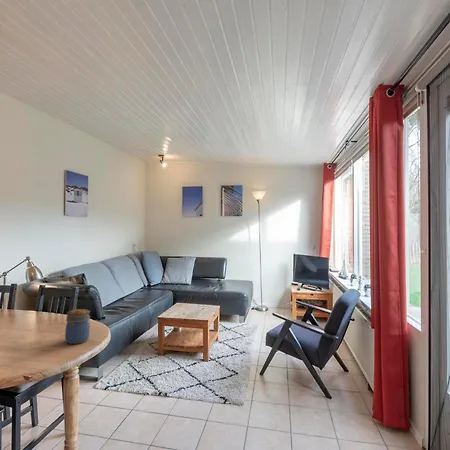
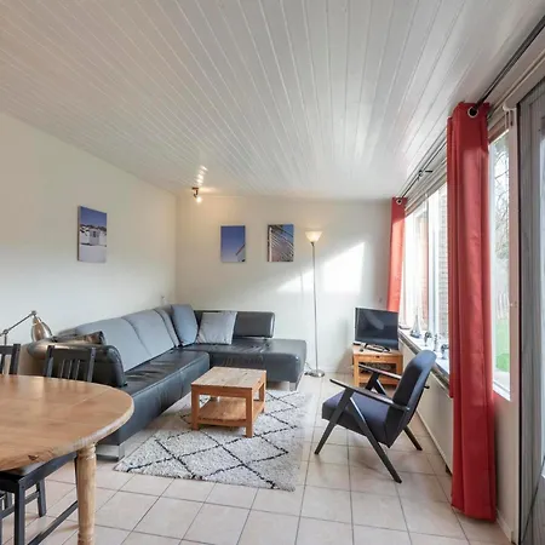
- jar [64,308,91,345]
